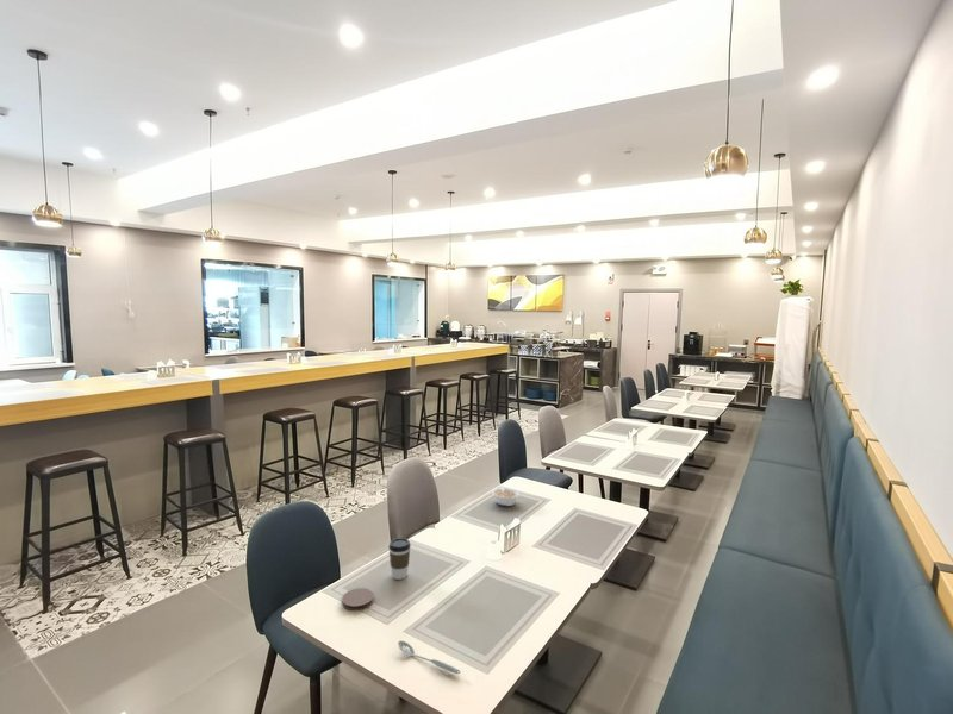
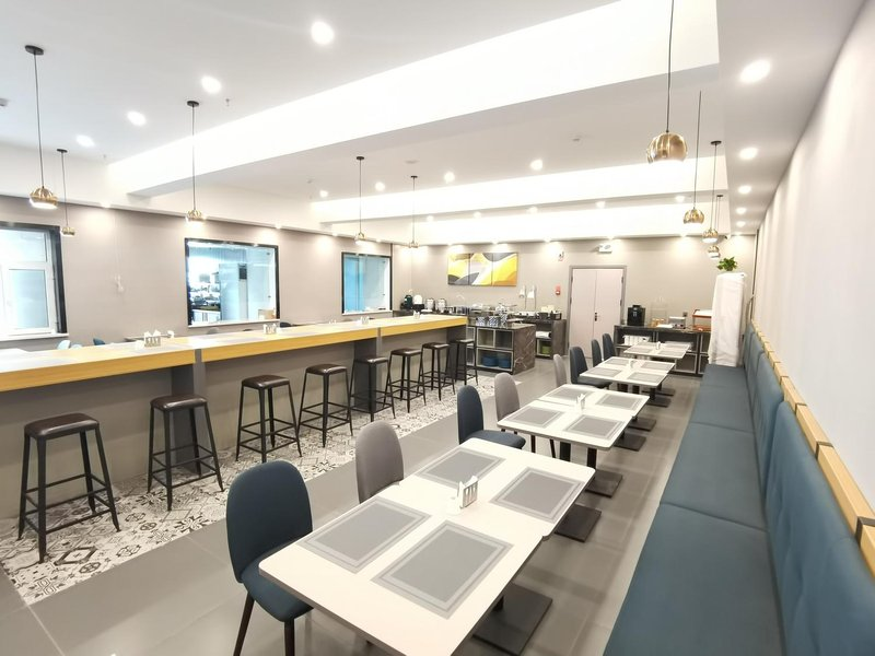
- legume [491,483,521,507]
- coaster [341,587,375,612]
- spoon [397,640,461,675]
- coffee cup [387,537,412,581]
